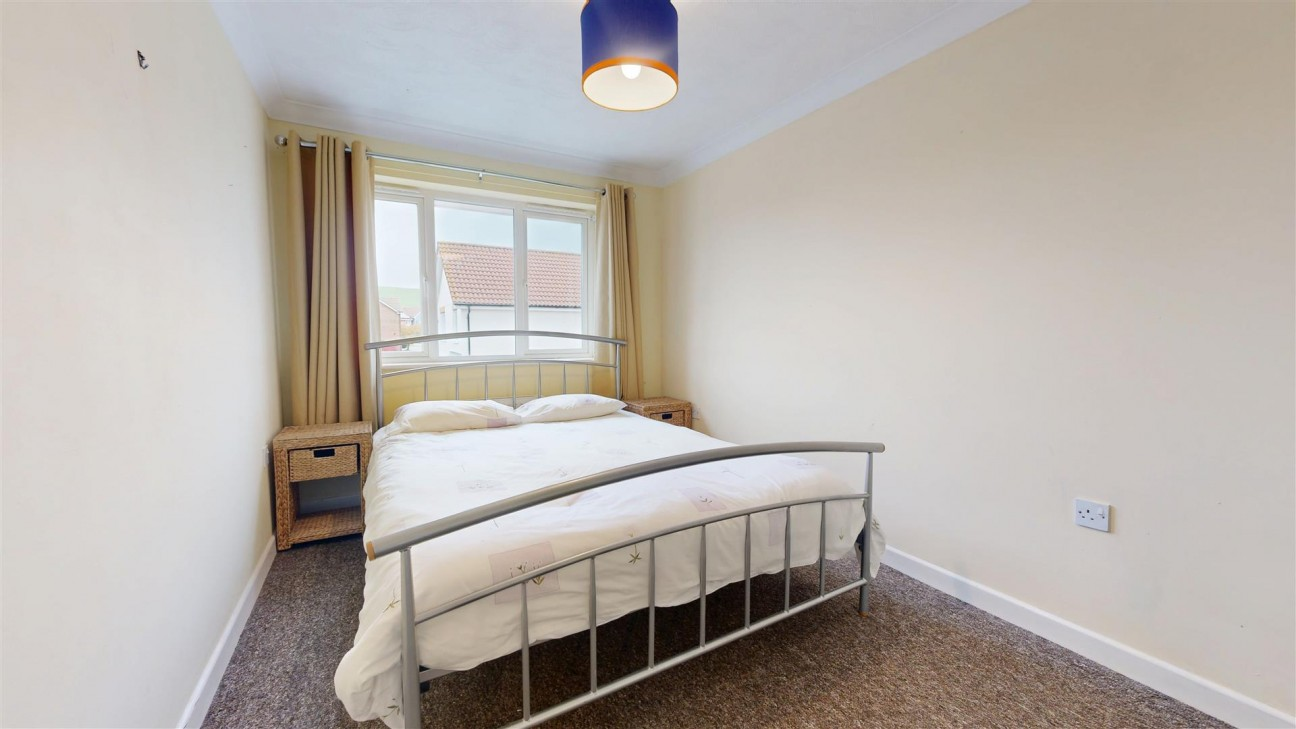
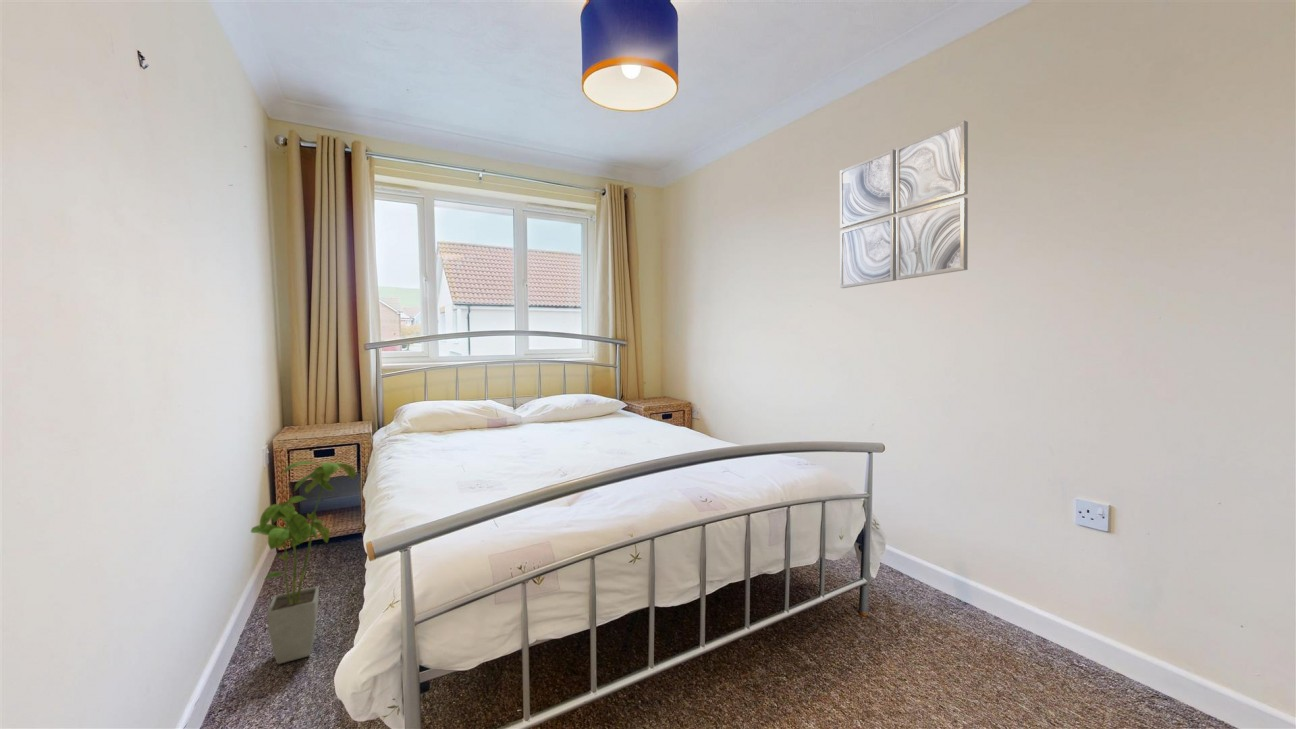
+ house plant [250,461,357,665]
+ wall art [839,120,969,289]
